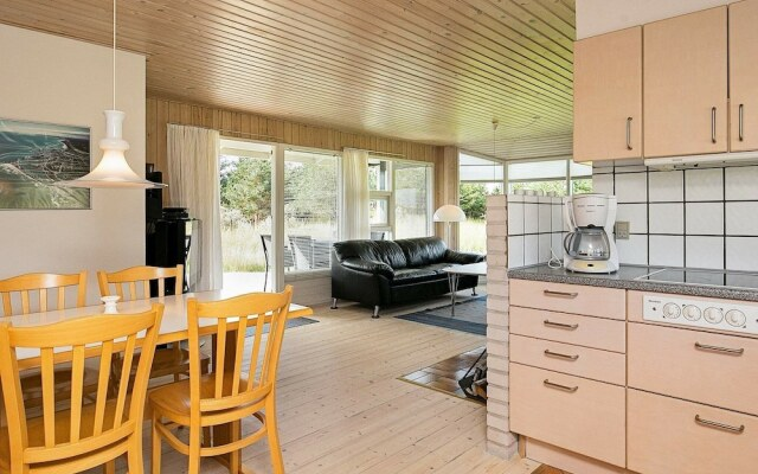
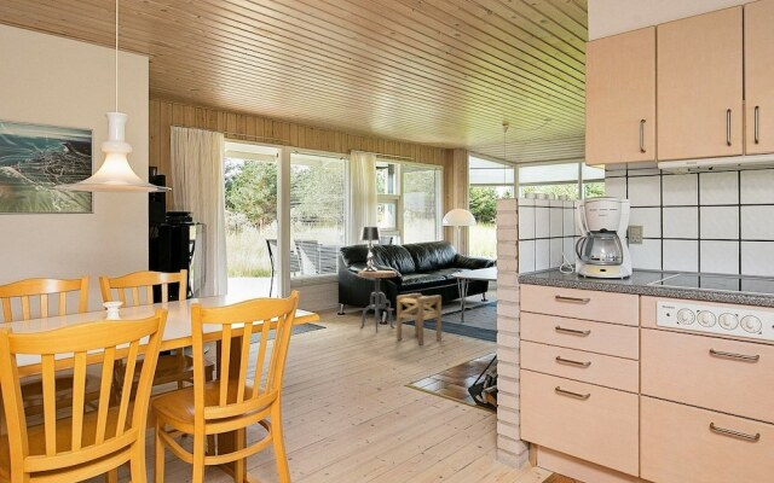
+ table lamp [358,226,382,272]
+ side table [357,269,398,334]
+ stool [395,292,443,345]
